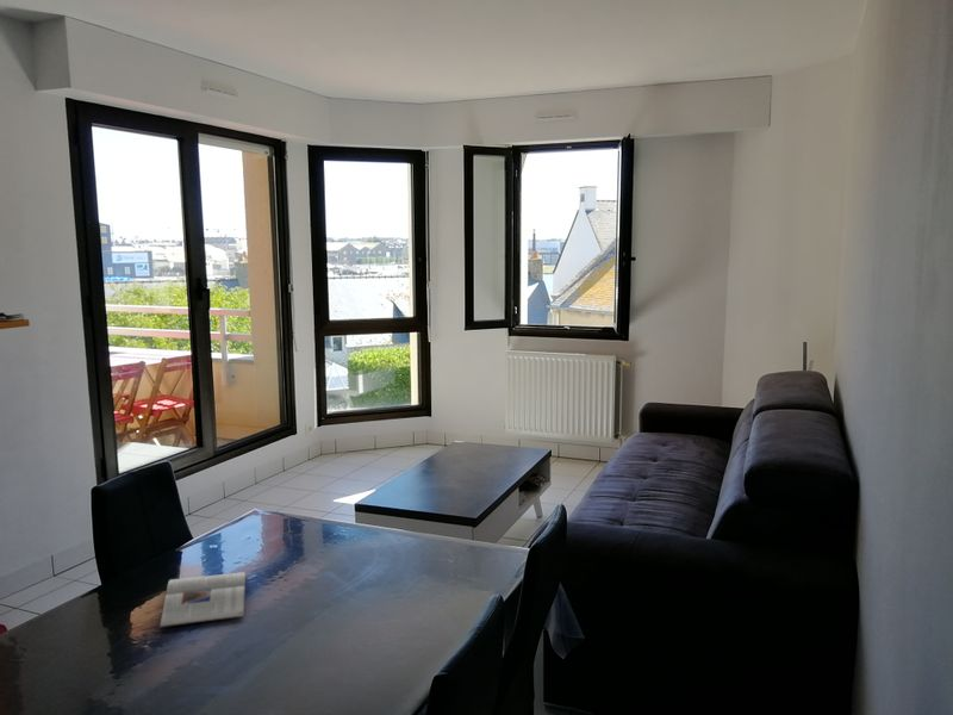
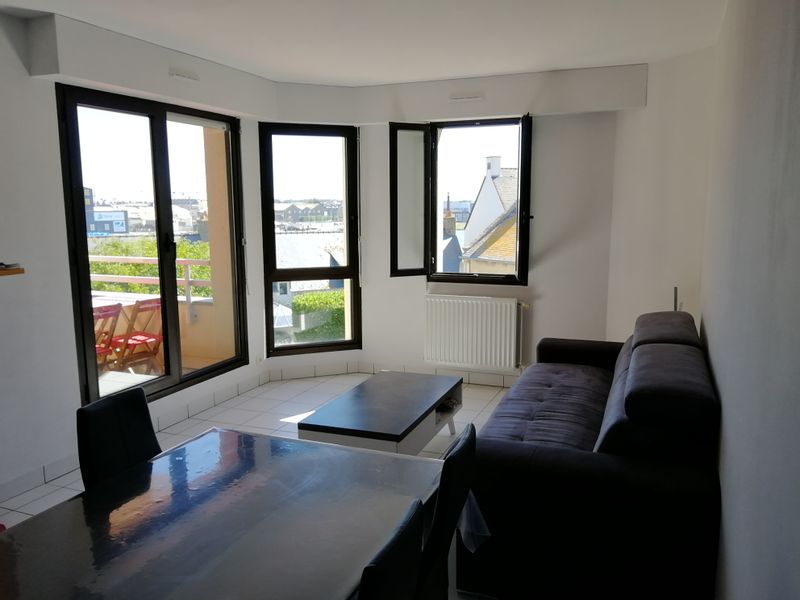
- magazine [158,571,248,628]
